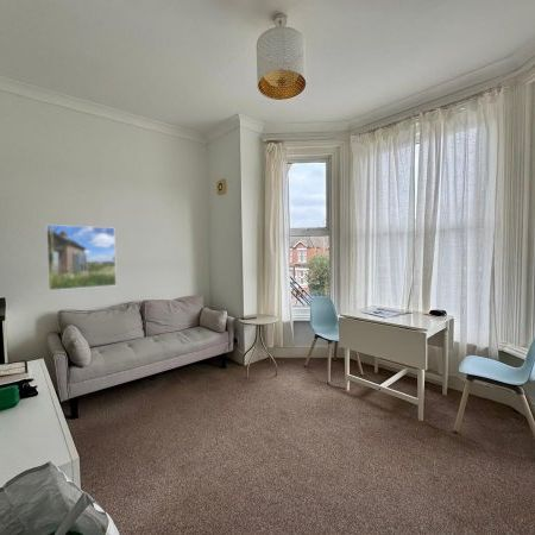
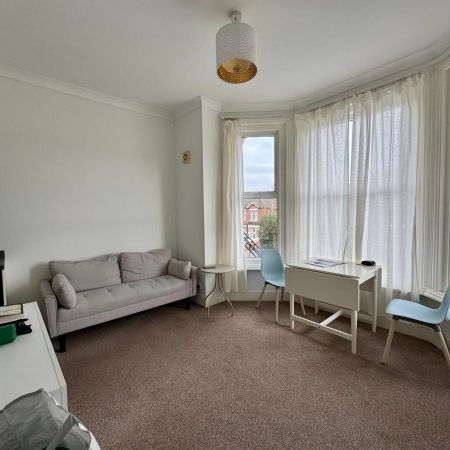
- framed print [44,224,118,291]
